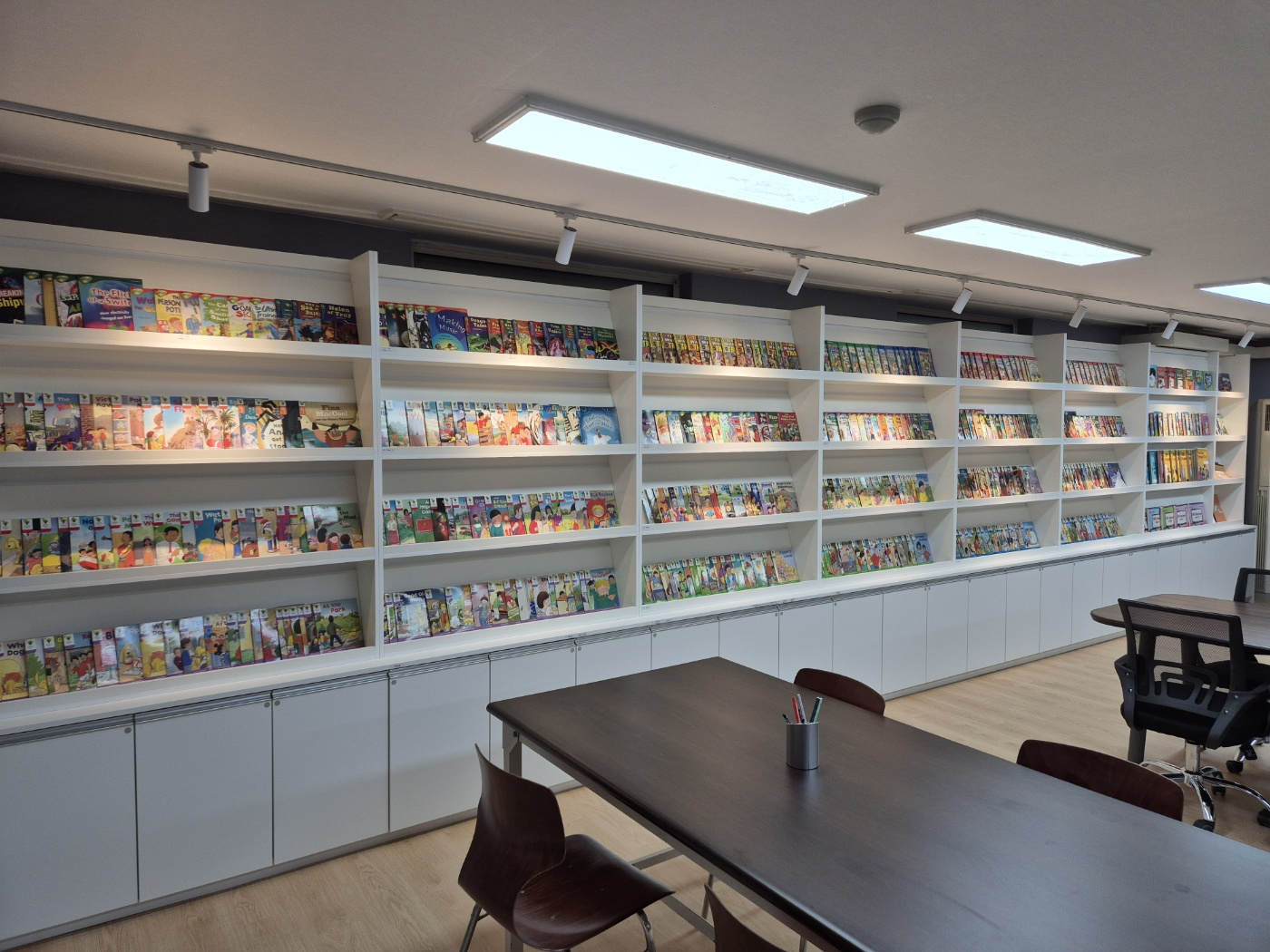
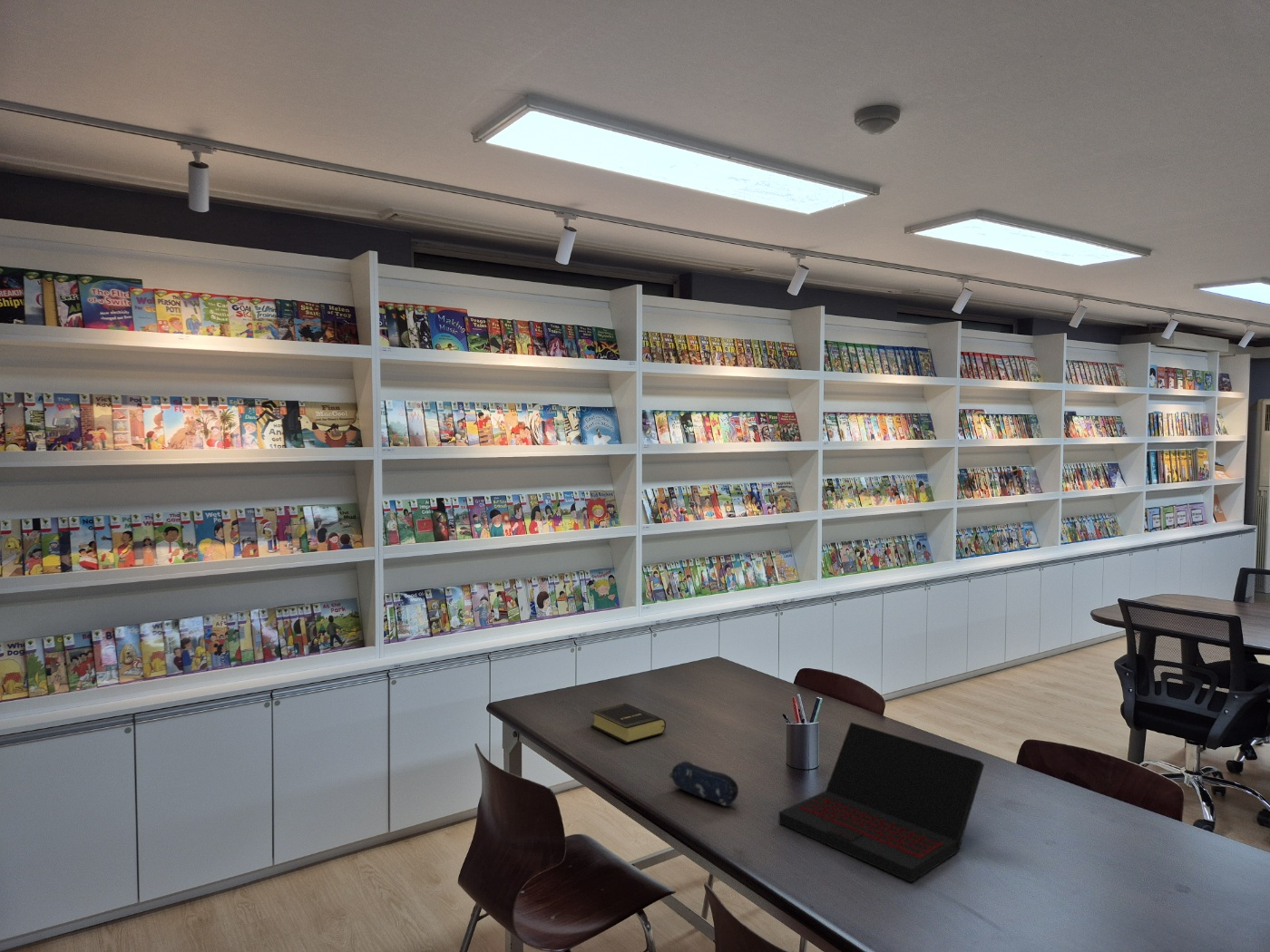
+ laptop [778,722,985,883]
+ book [590,703,667,744]
+ pencil case [669,761,739,807]
